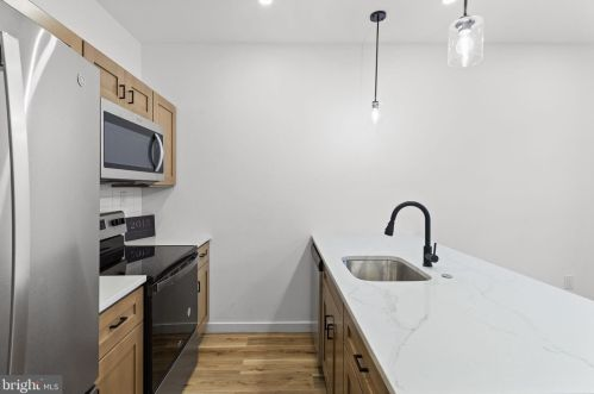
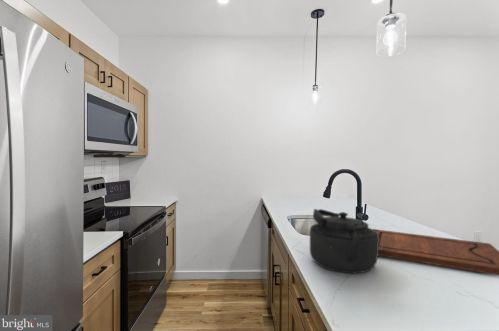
+ kettle [309,208,379,274]
+ cutting board [372,228,499,276]
